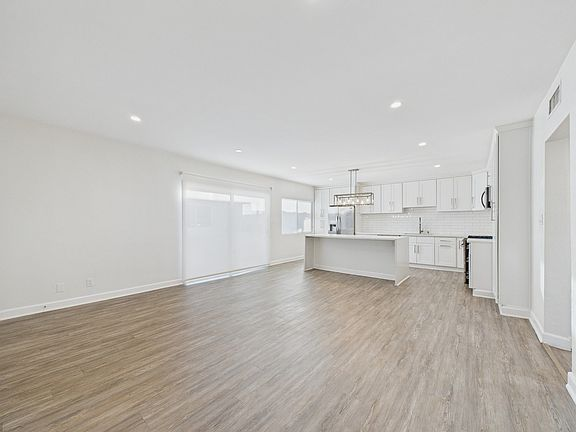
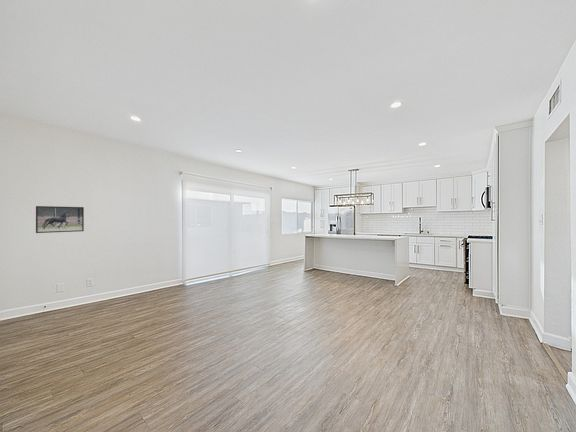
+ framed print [35,205,85,234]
